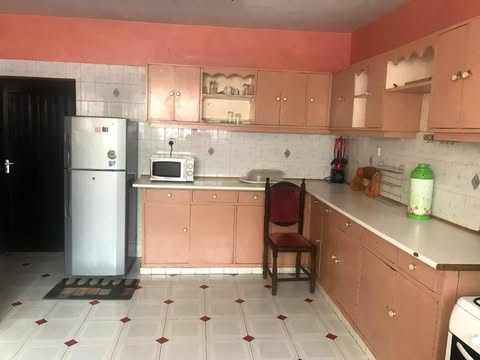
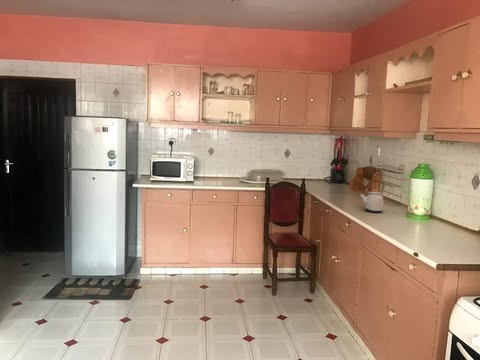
+ kettle [359,180,386,213]
